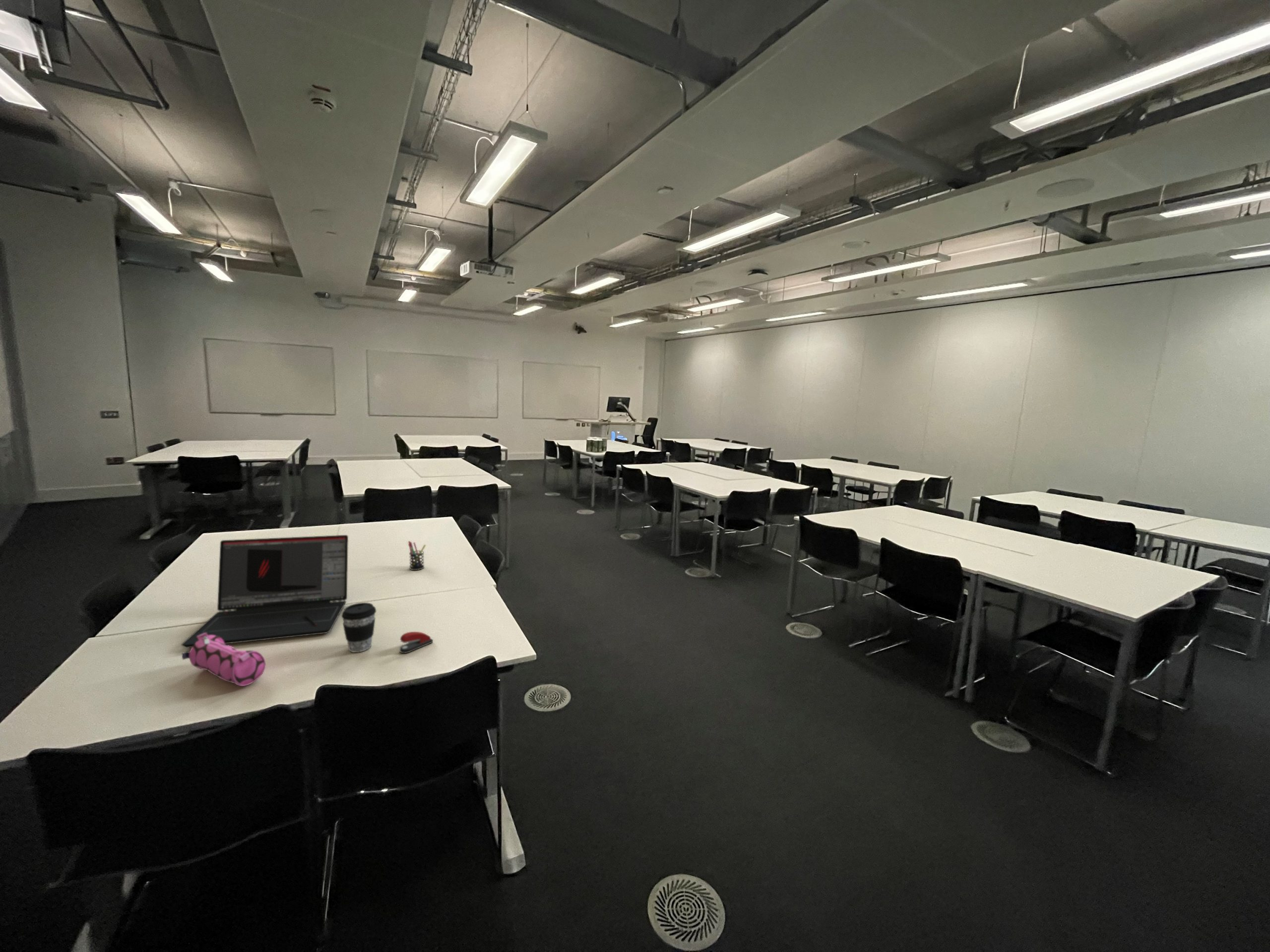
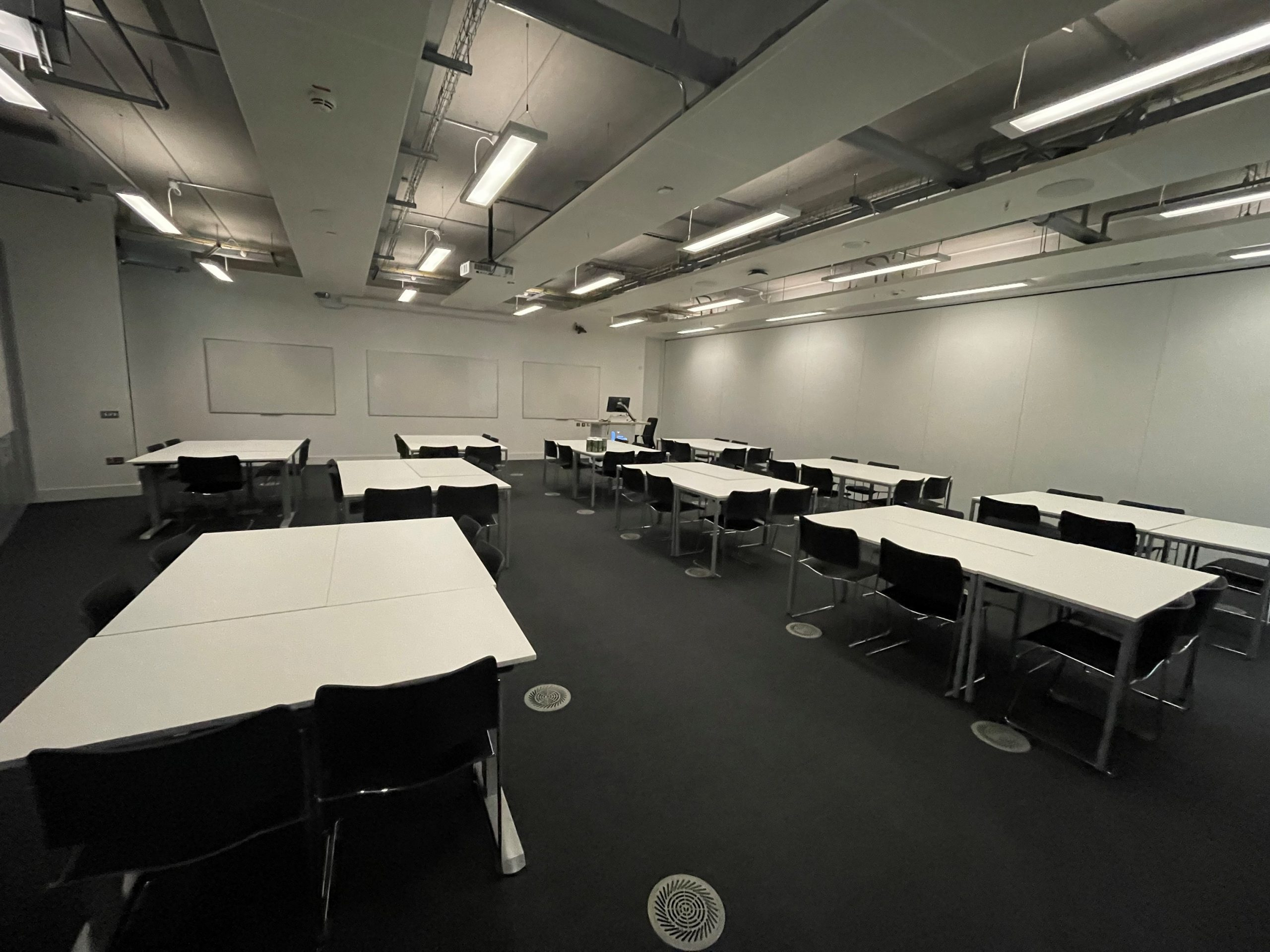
- coffee cup [341,602,377,653]
- laptop [181,535,349,649]
- pen holder [408,540,427,571]
- stapler [399,631,434,654]
- pencil case [182,633,266,687]
